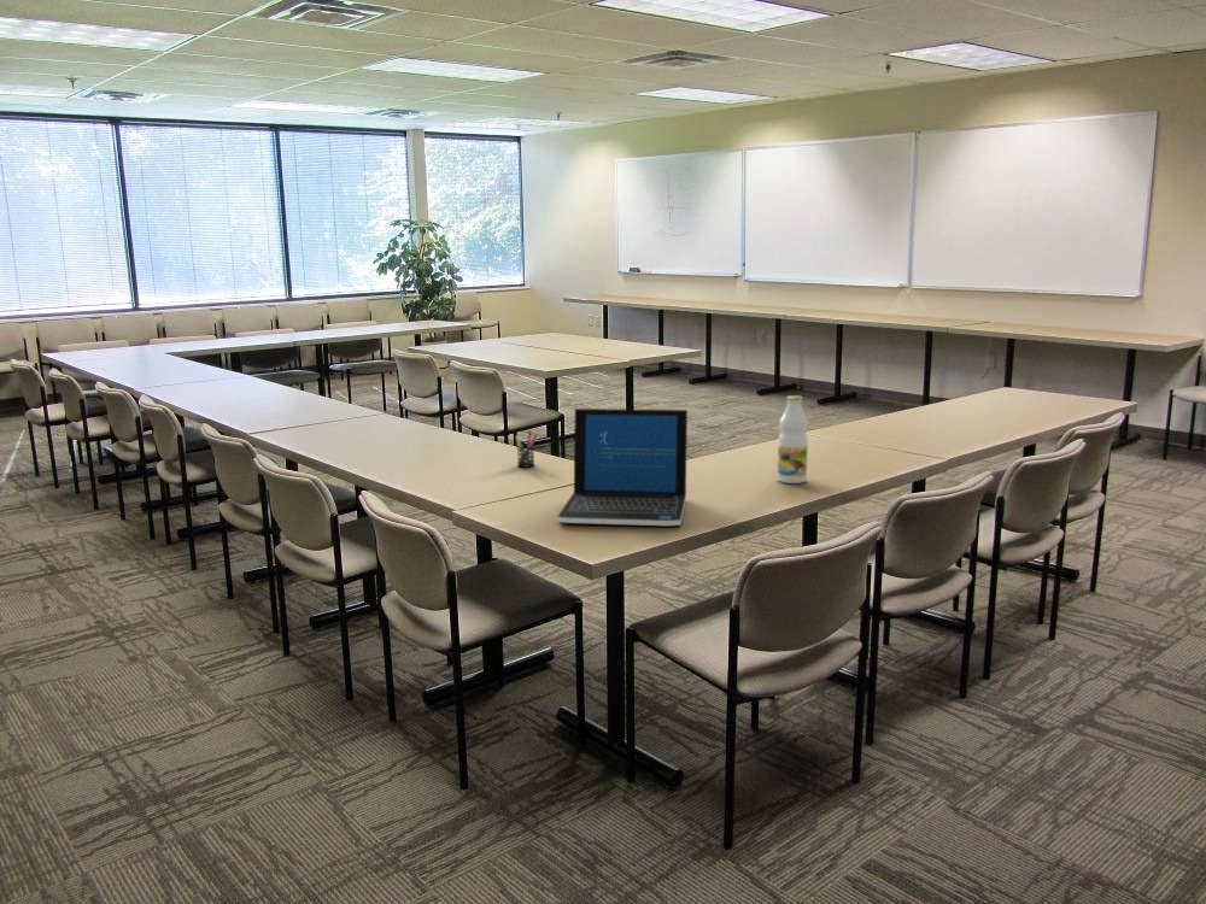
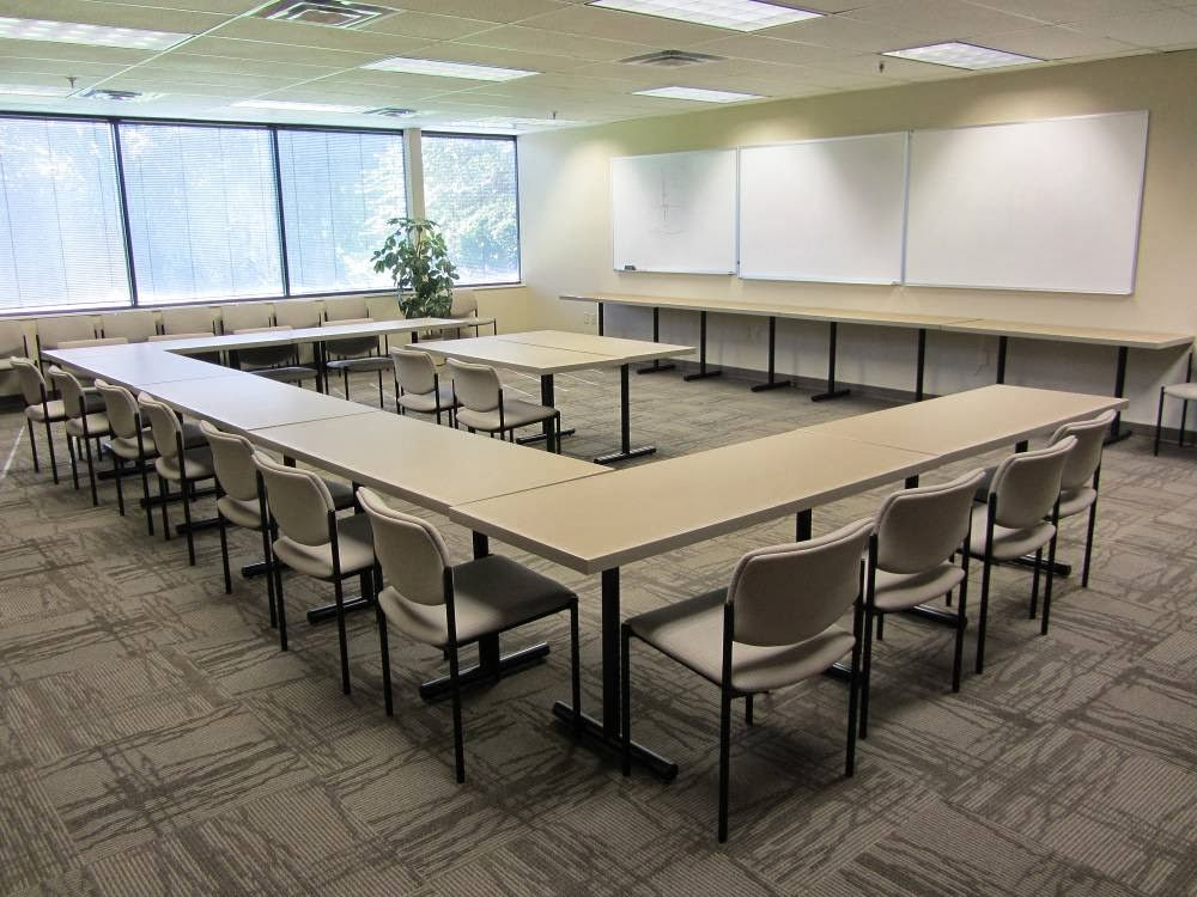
- bottle [777,394,809,485]
- pen holder [514,429,539,469]
- laptop [556,407,689,527]
